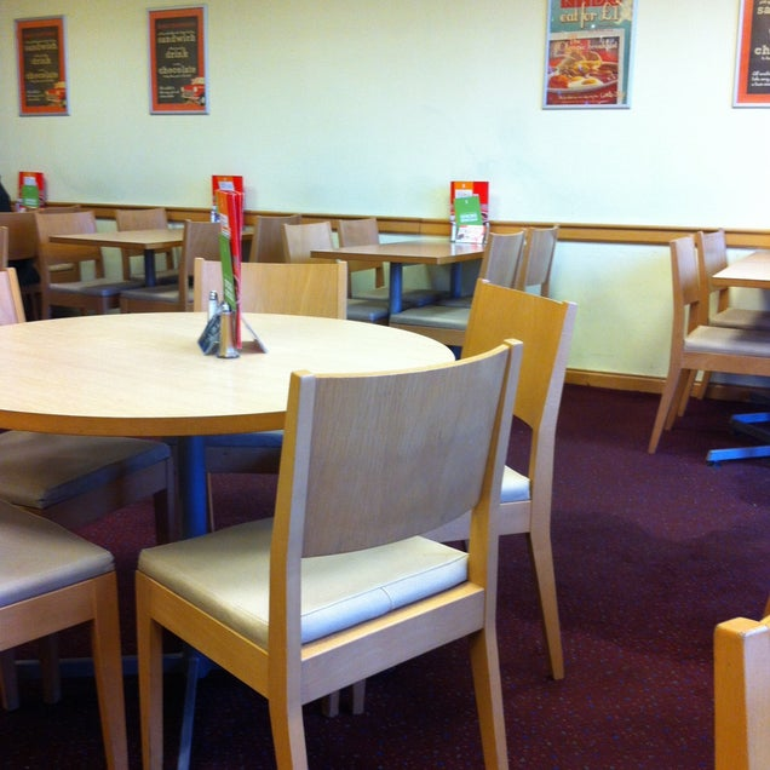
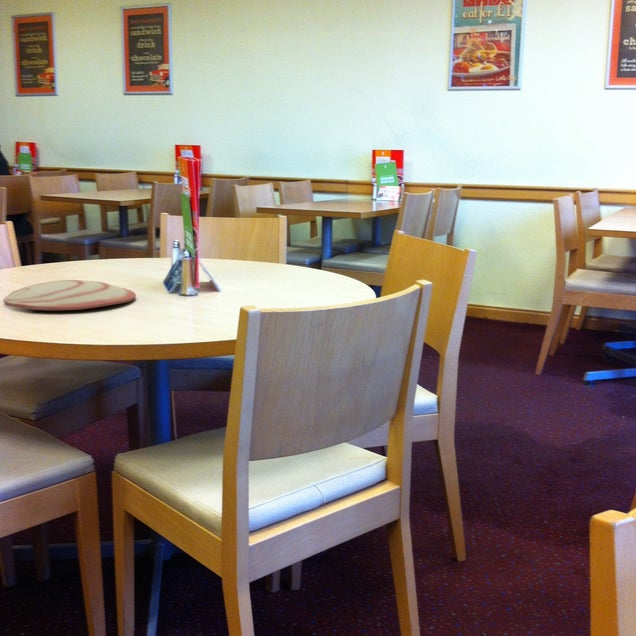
+ plate [2,279,137,311]
